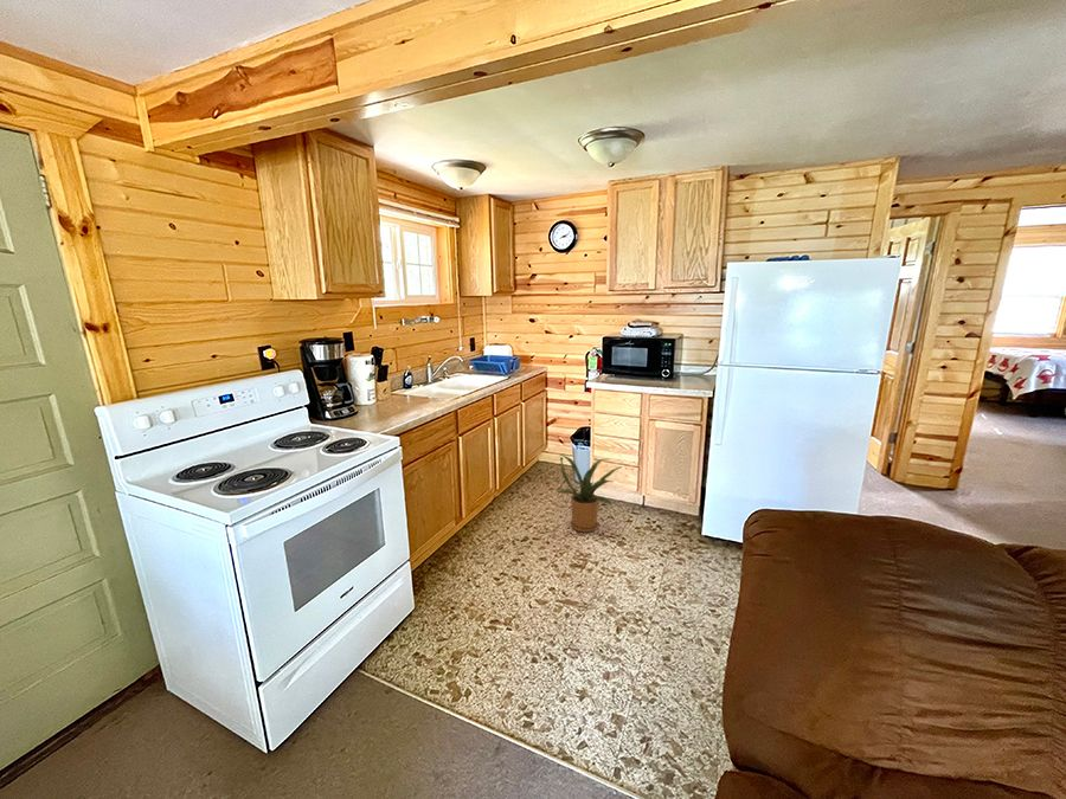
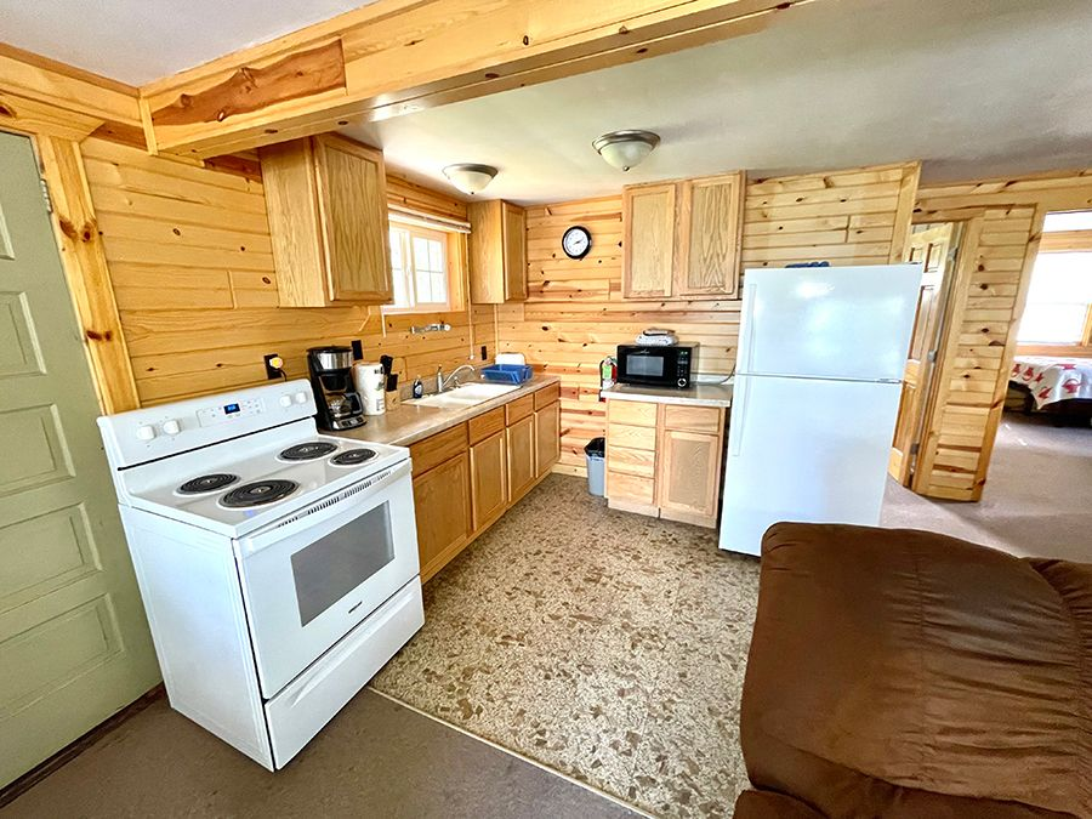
- house plant [554,452,624,534]
